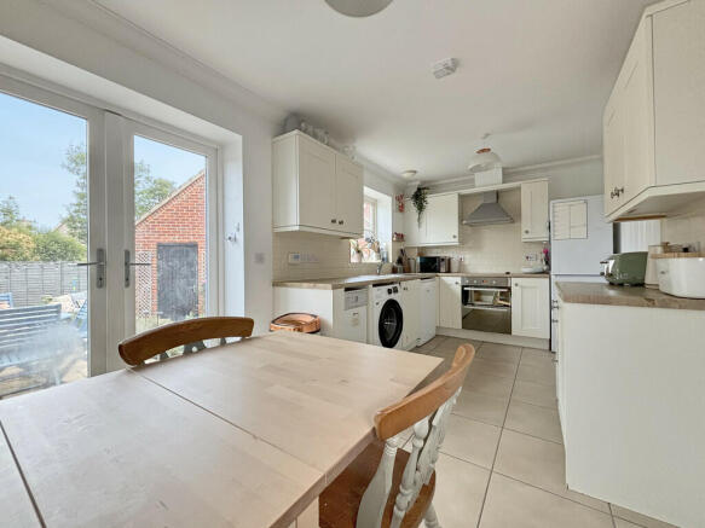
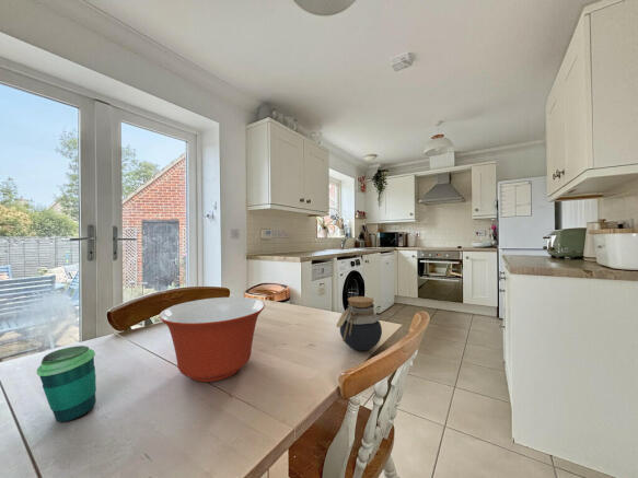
+ jar [336,295,383,352]
+ cup [36,345,97,423]
+ mixing bowl [159,296,266,383]
